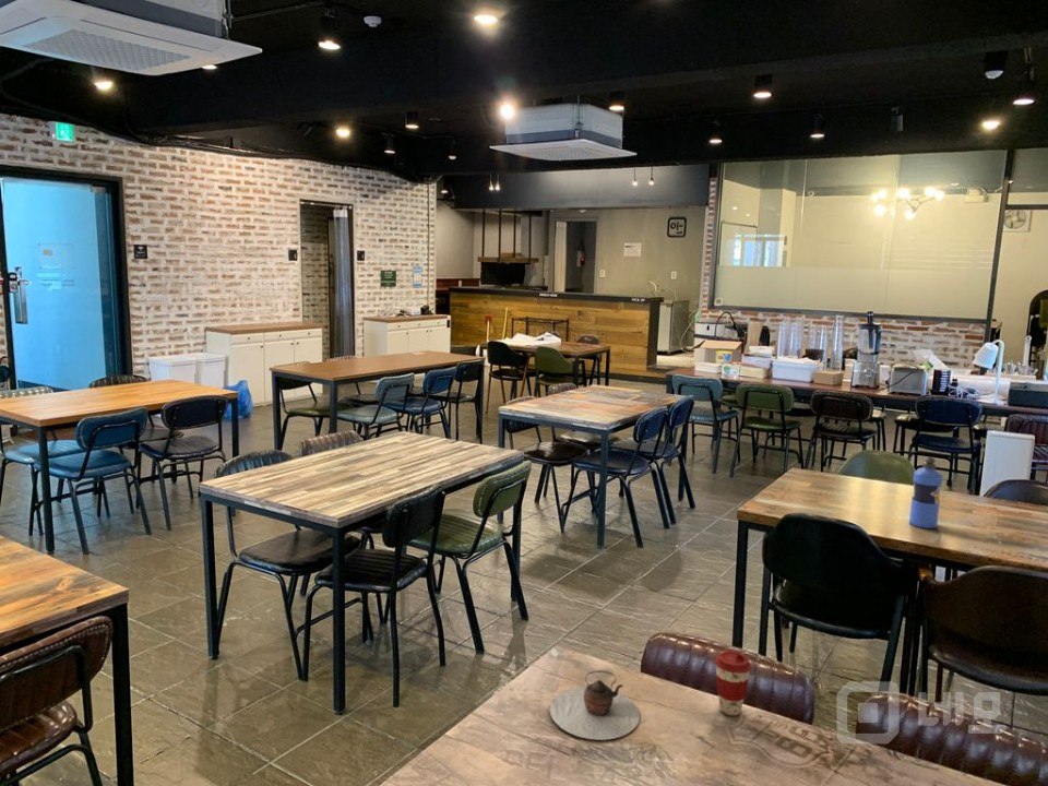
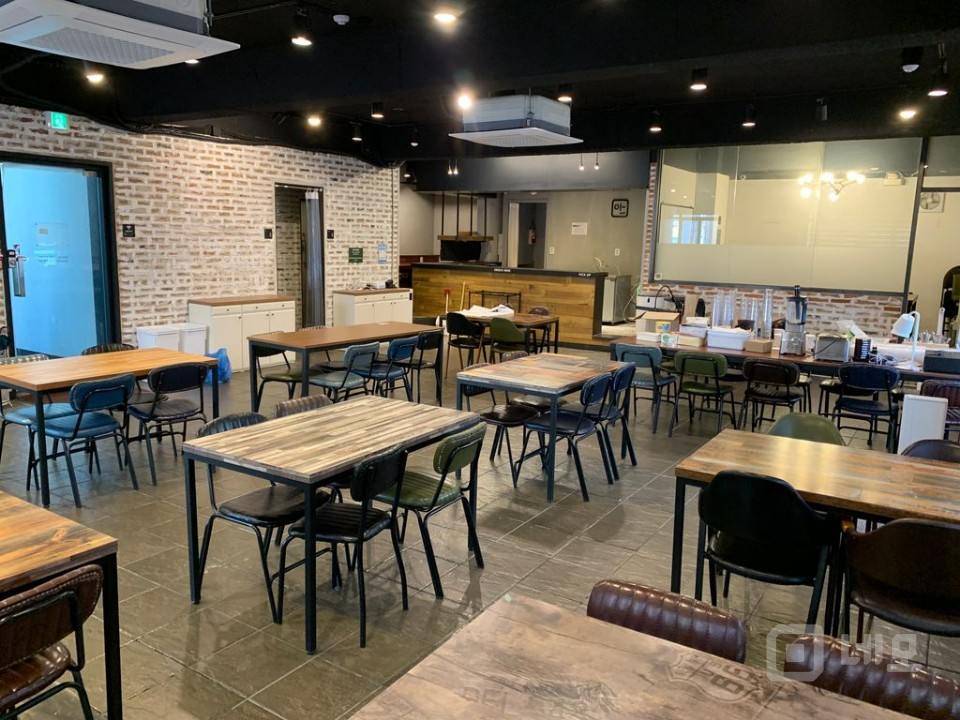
- teapot [548,669,641,741]
- water bottle [908,455,944,529]
- coffee cup [714,650,752,716]
